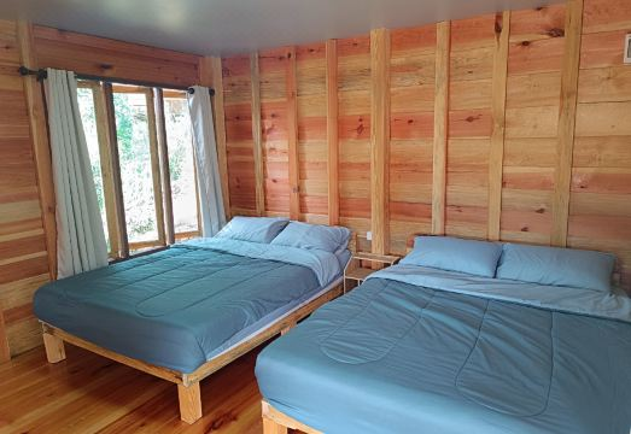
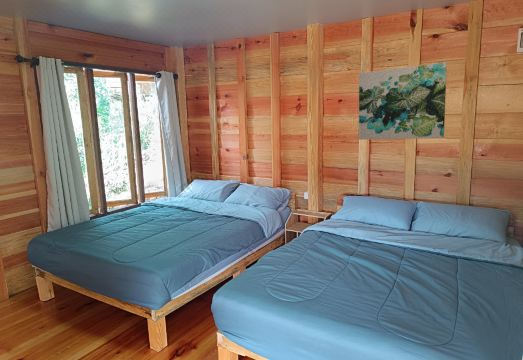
+ wall art [358,62,448,141]
